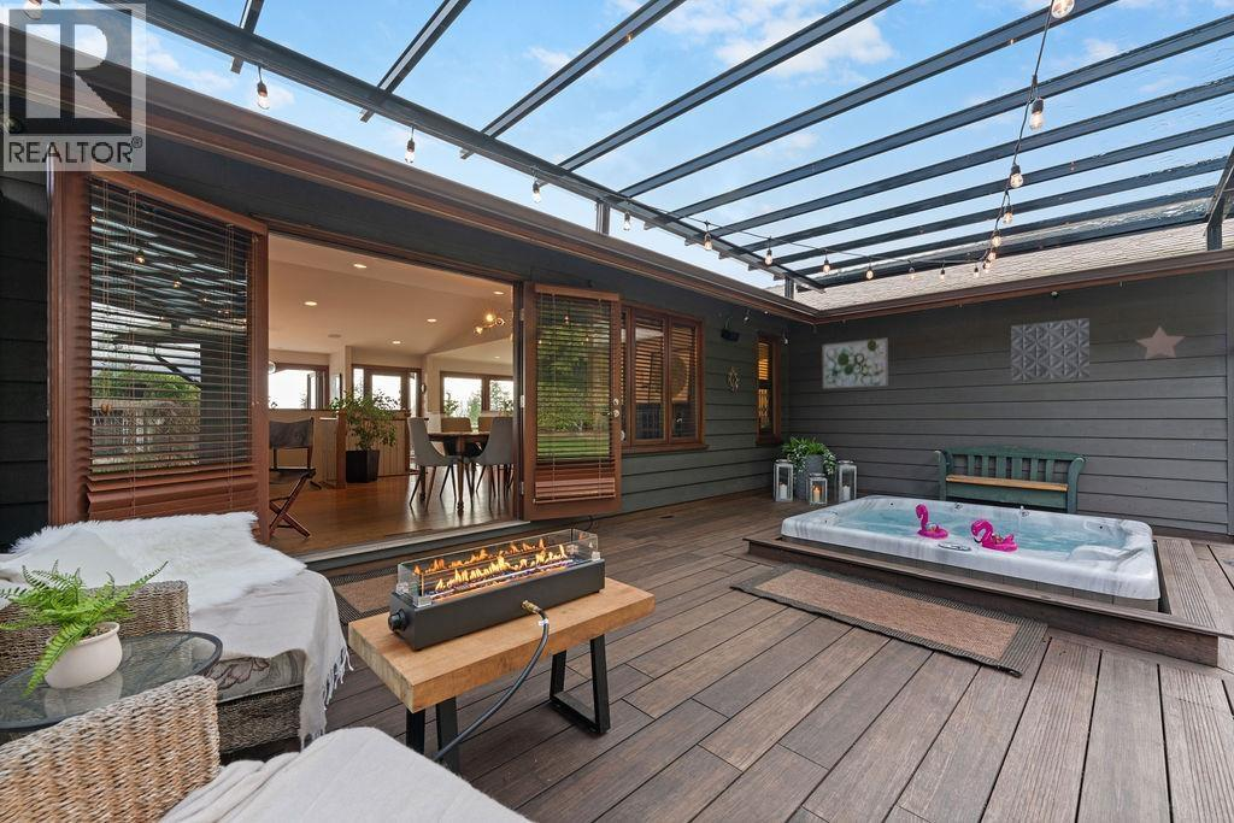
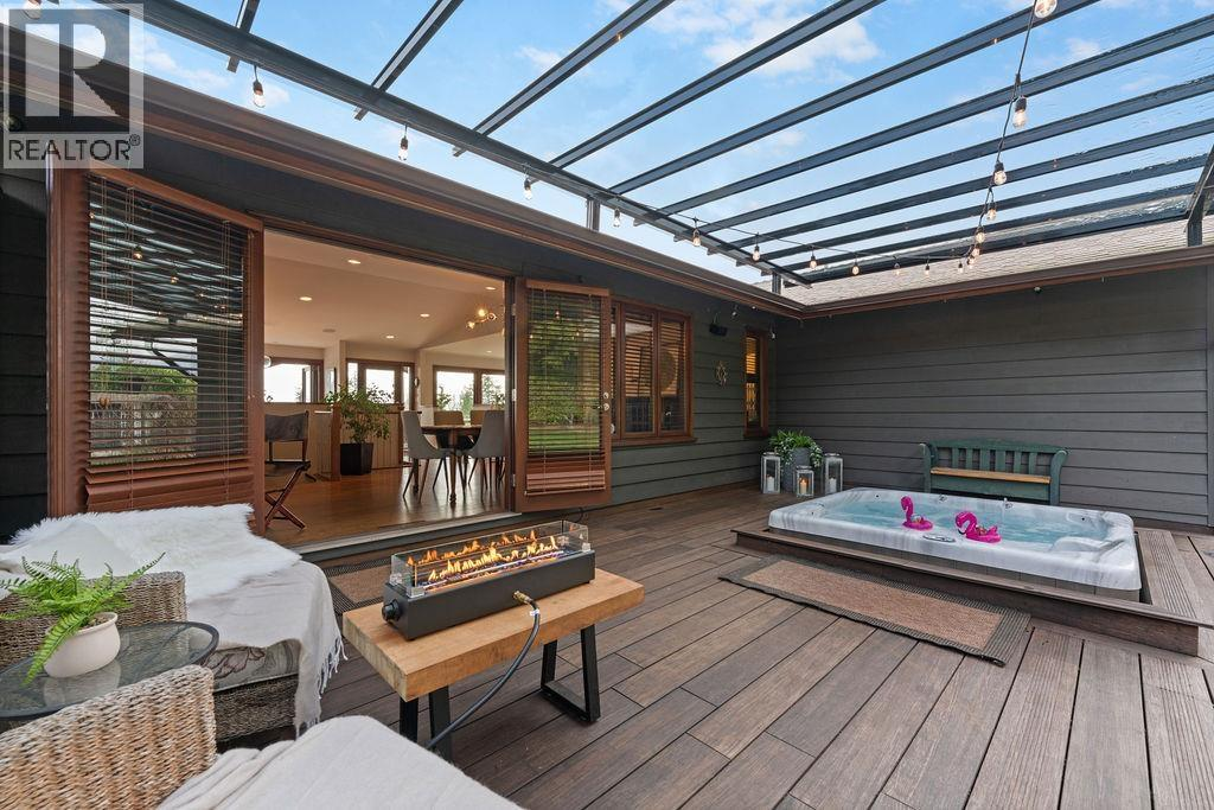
- decorative star [1135,325,1186,360]
- decorative wall panel [1010,317,1091,382]
- wall art [821,336,889,389]
